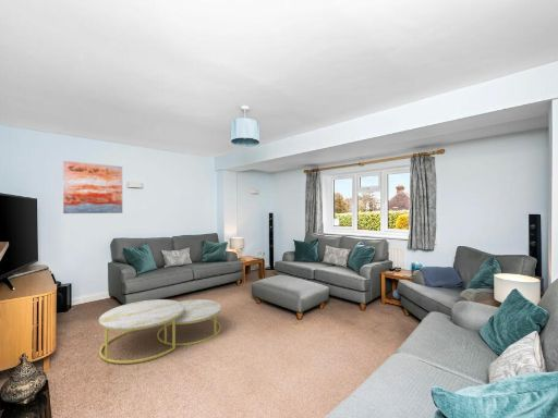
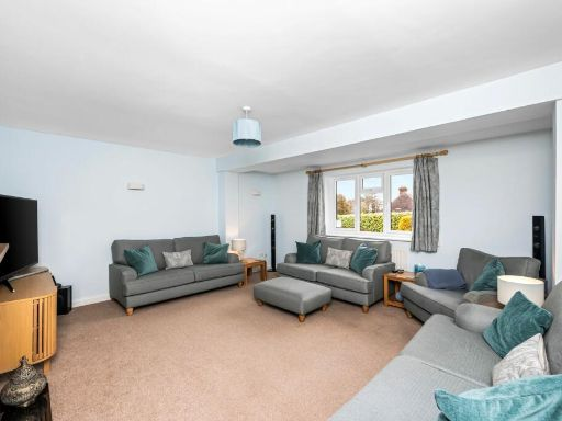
- coffee table [98,298,222,365]
- wall art [62,160,123,214]
